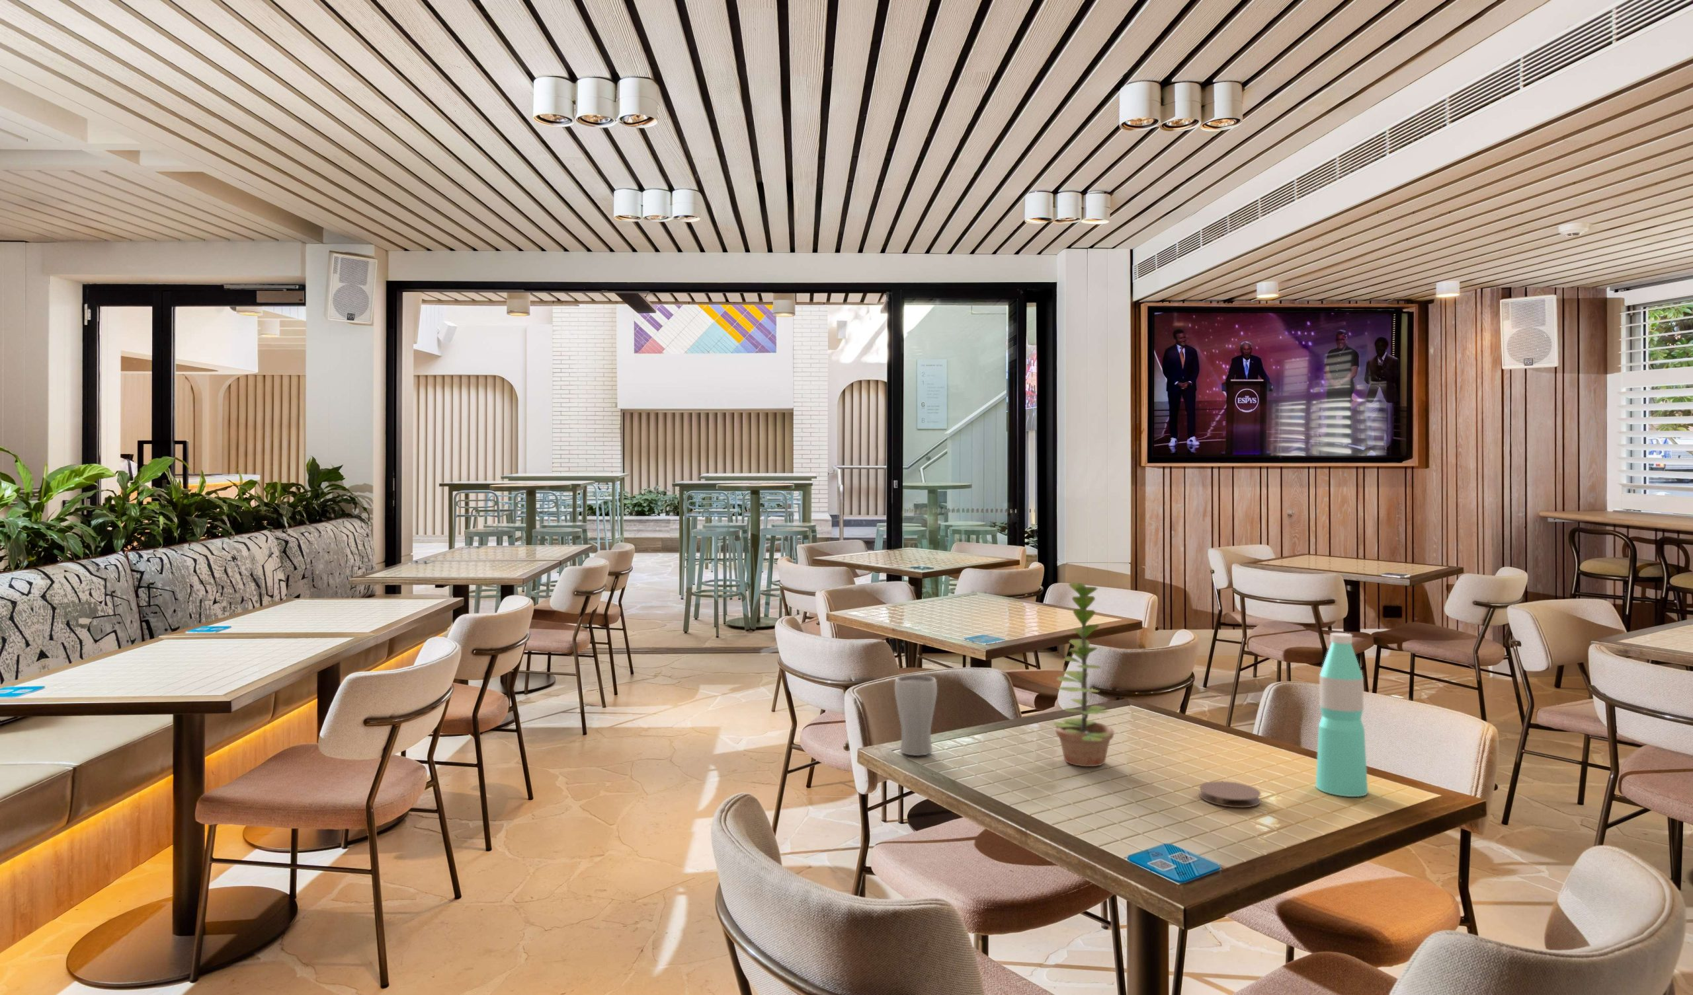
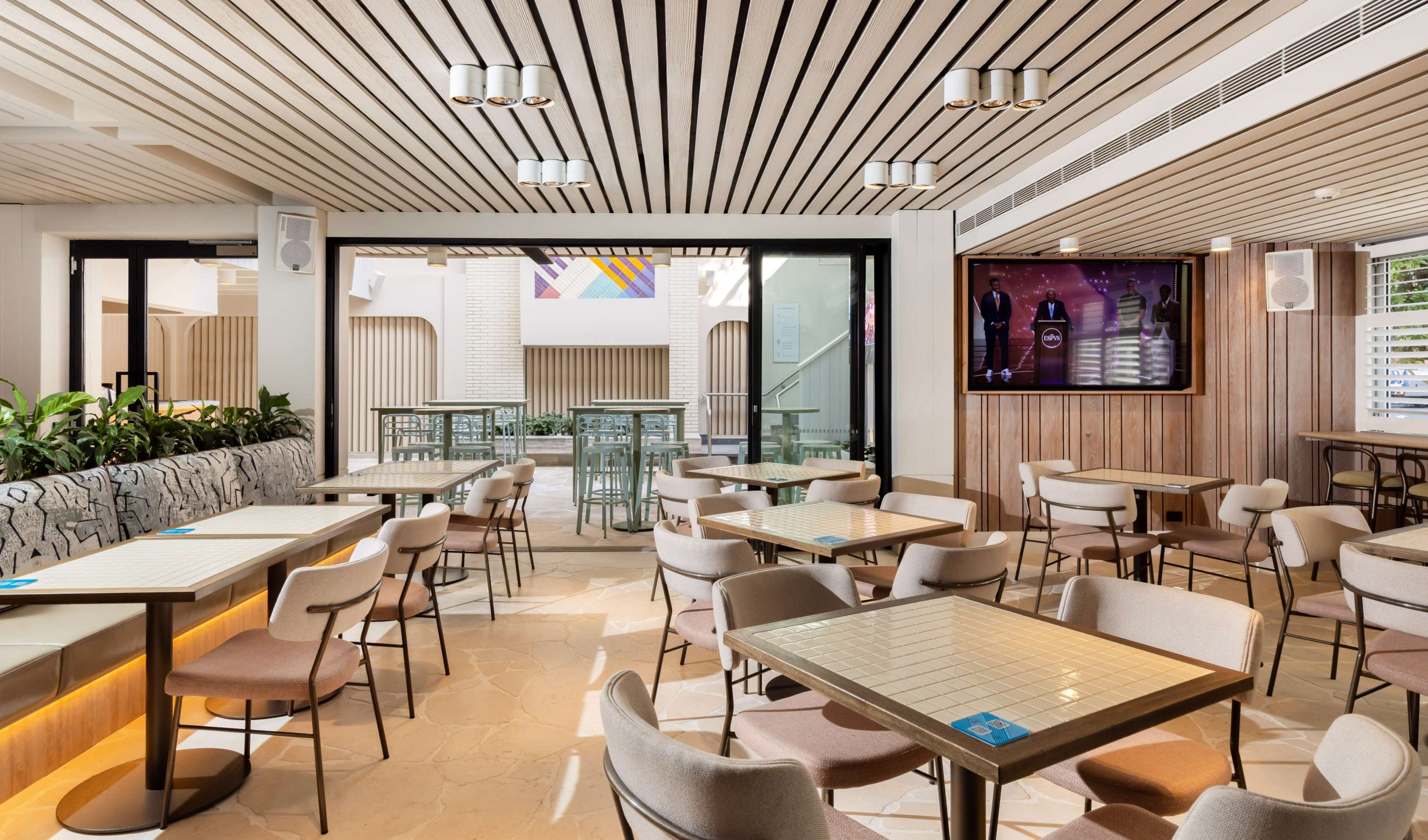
- coaster [1199,781,1261,808]
- drinking glass [894,674,938,757]
- water bottle [1315,633,1368,797]
- plant [1052,582,1114,768]
